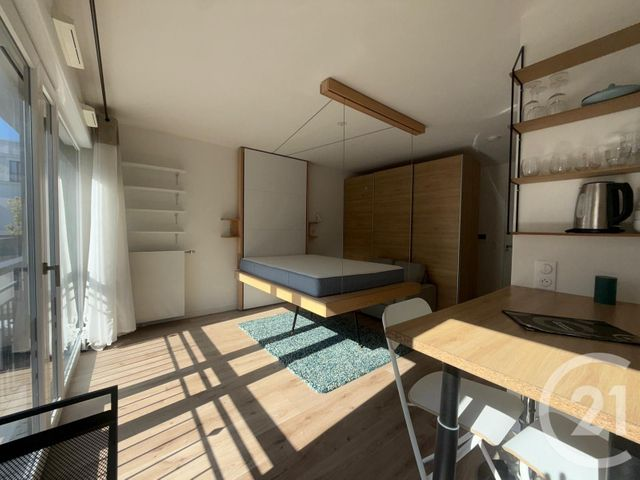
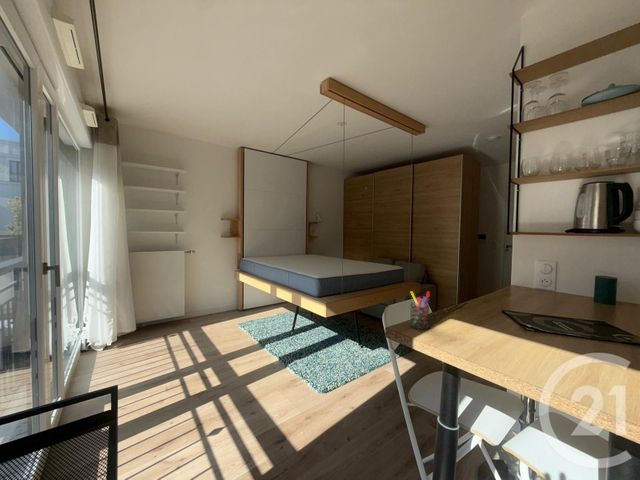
+ pen holder [409,290,430,330]
